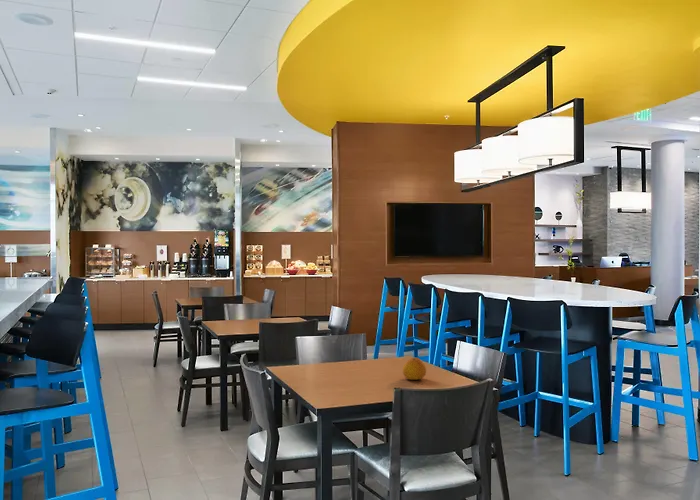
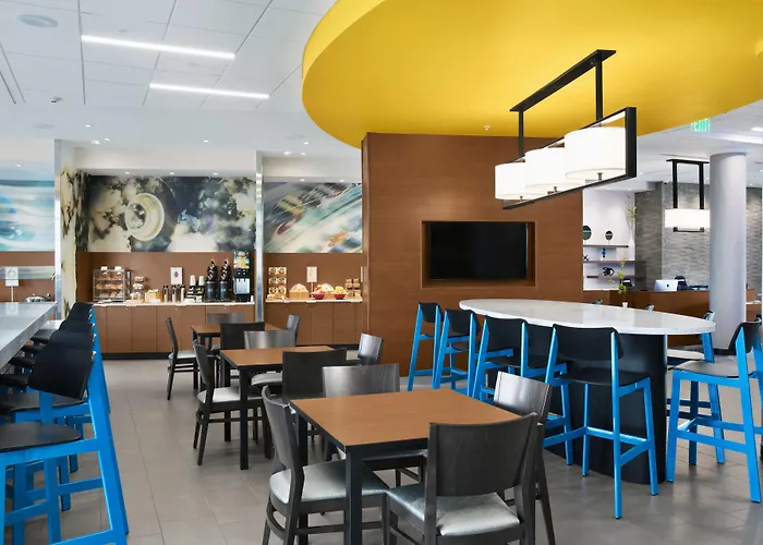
- fruit [402,357,427,381]
